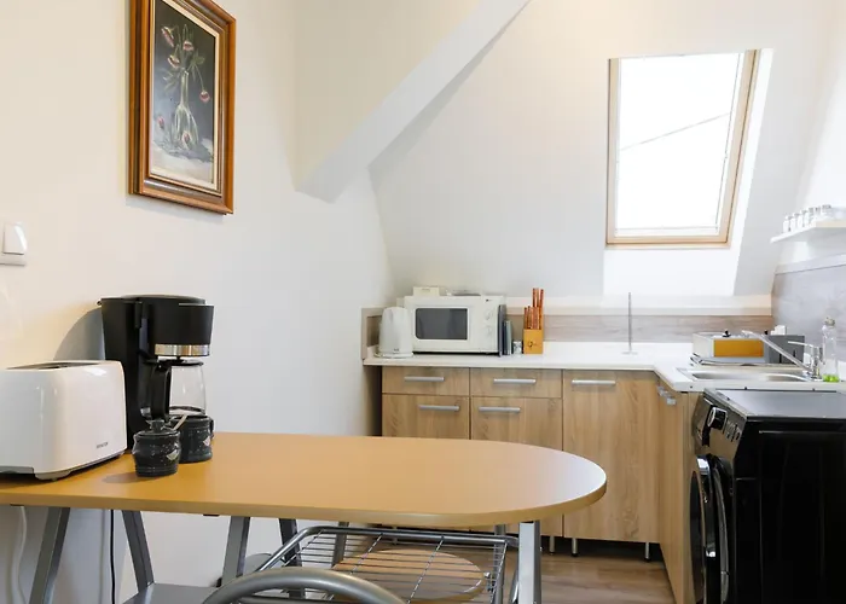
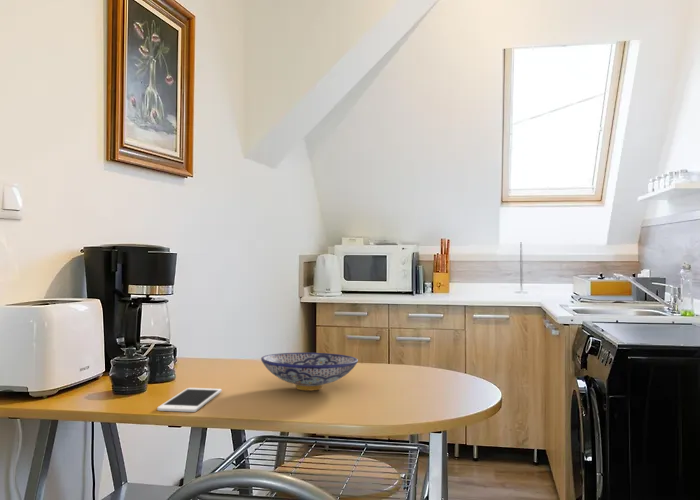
+ bowl [260,352,359,391]
+ cell phone [156,387,223,413]
